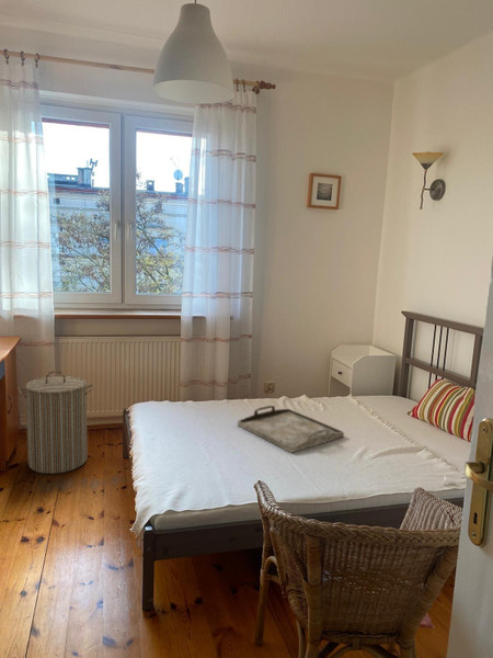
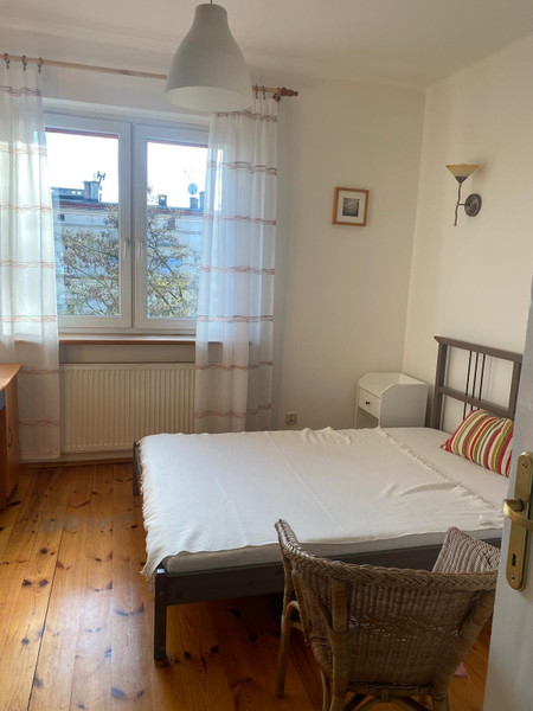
- laundry hamper [16,370,95,475]
- serving tray [237,405,345,454]
